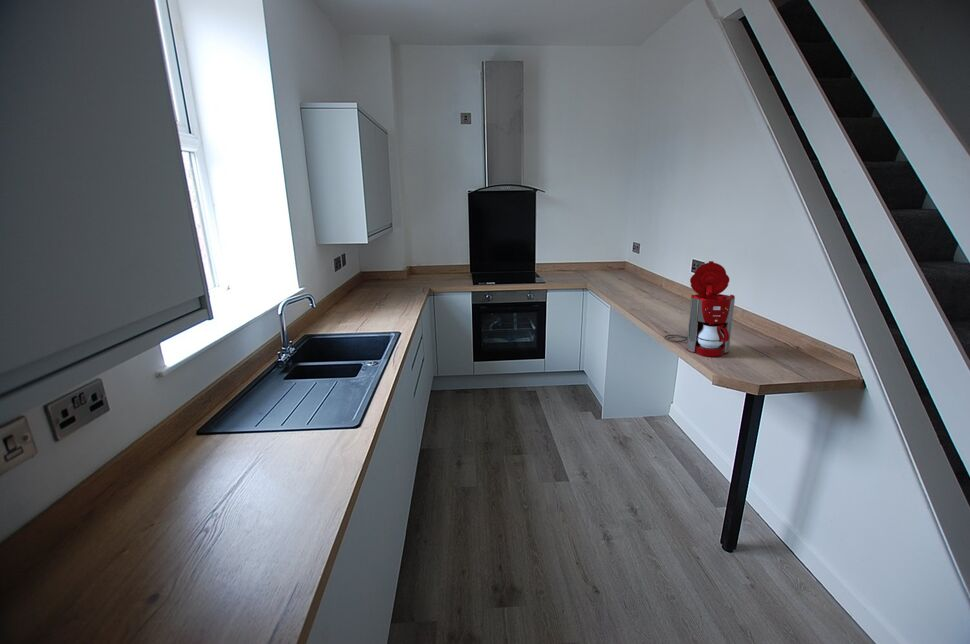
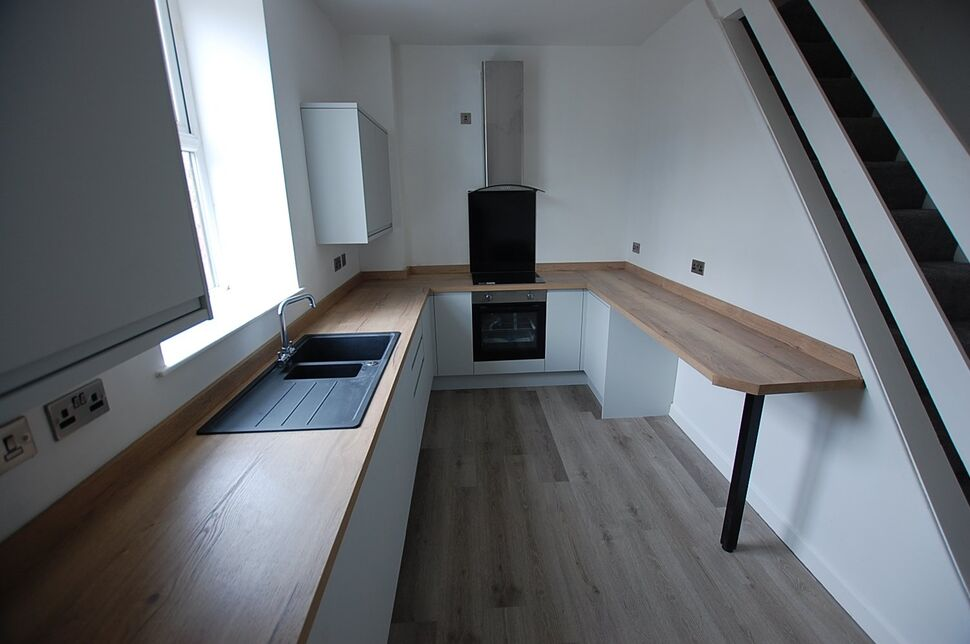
- coffee maker [664,260,736,357]
